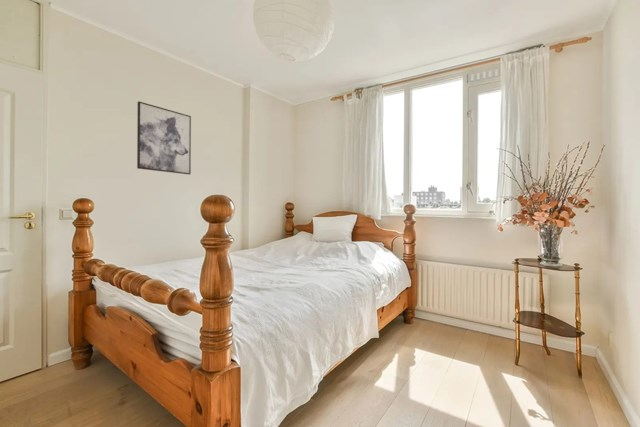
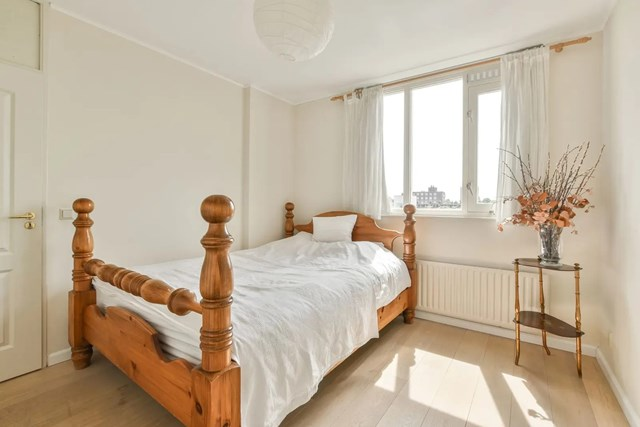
- wall art [136,101,192,175]
